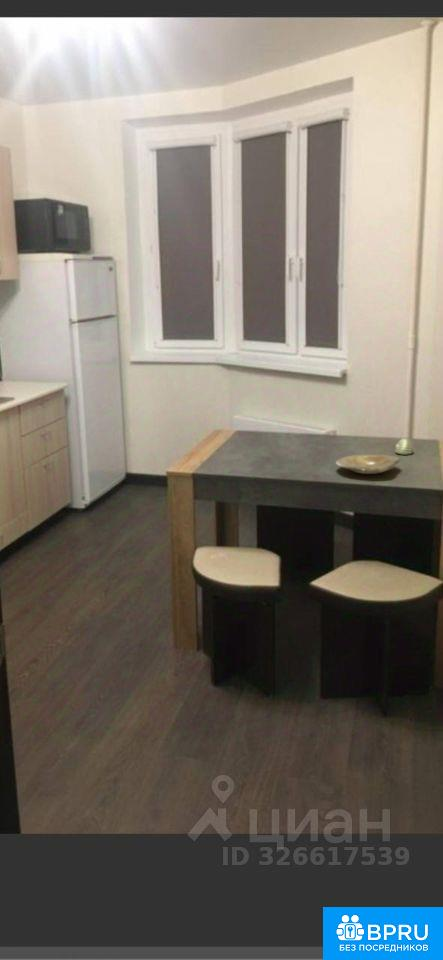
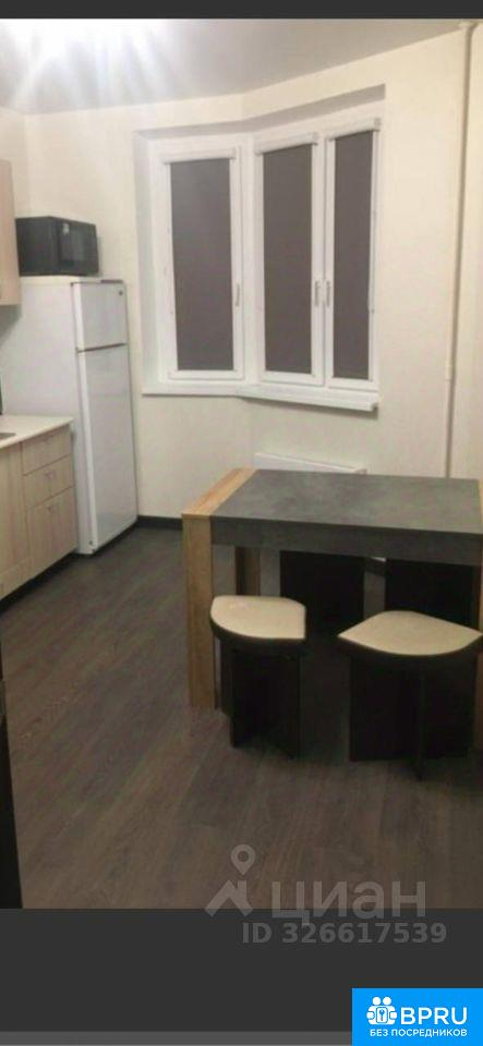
- plate [335,453,401,475]
- decorative egg [394,437,414,456]
